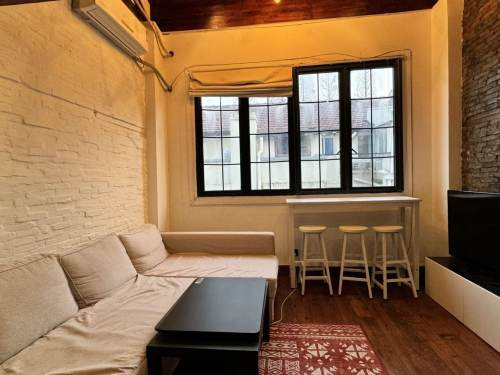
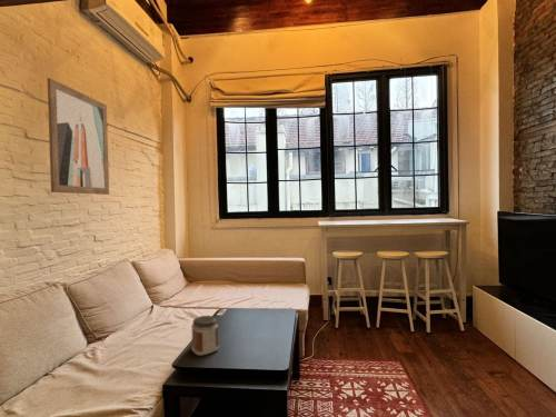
+ wall art [47,77,110,196]
+ jar [190,315,220,357]
